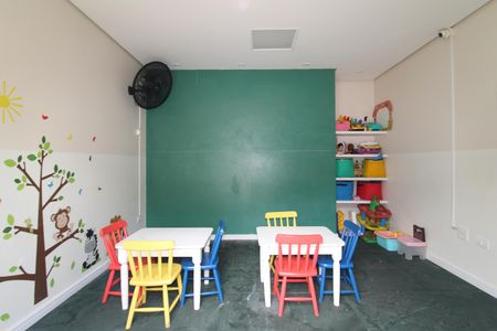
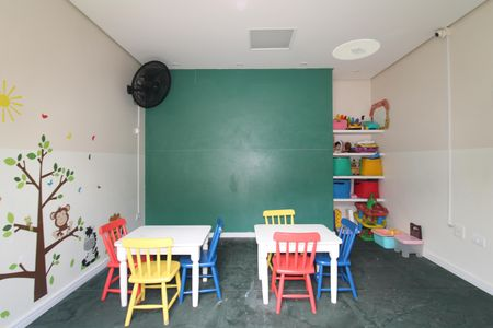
+ ceiling light [332,38,381,61]
